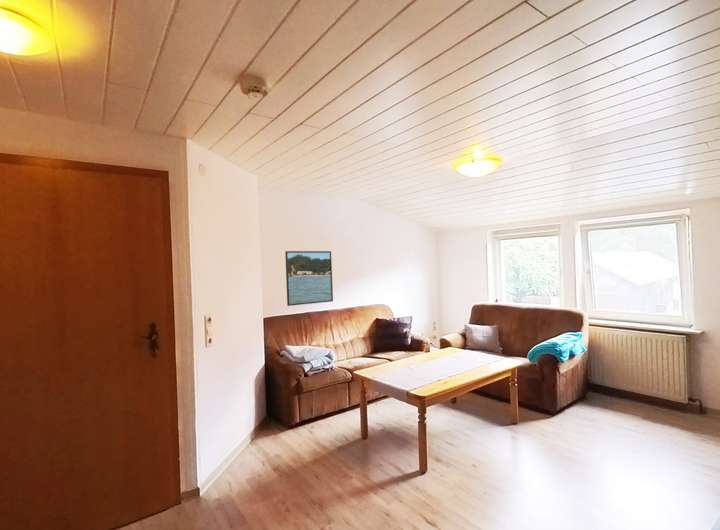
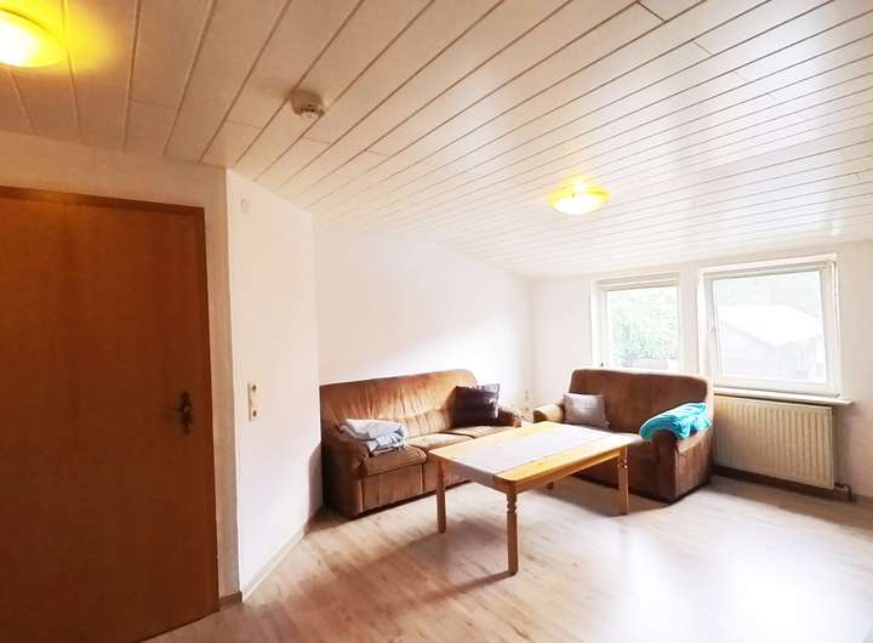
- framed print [284,250,334,307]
